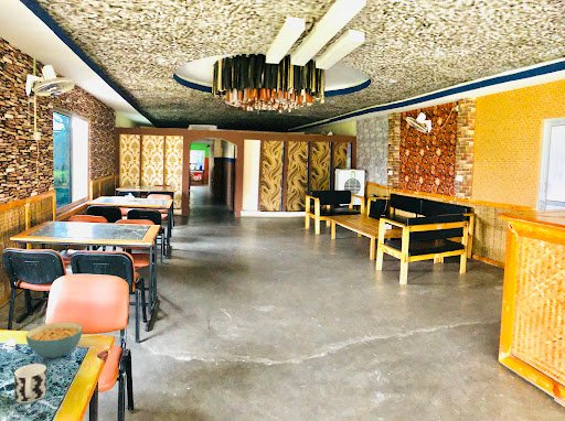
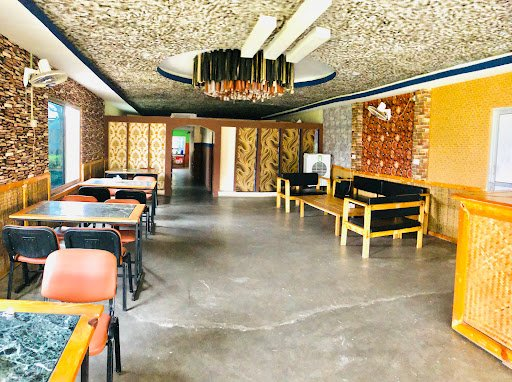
- cup [13,363,47,404]
- cereal bowl [25,321,84,359]
